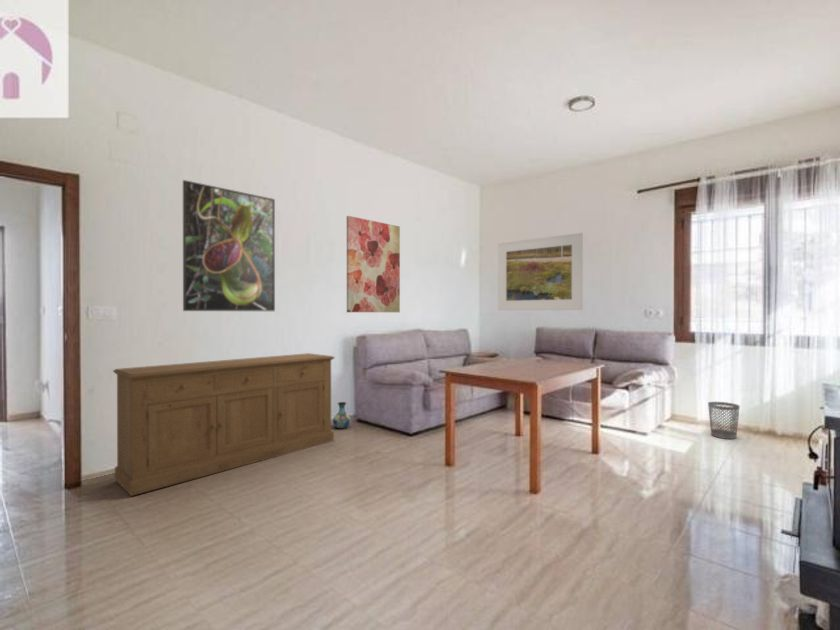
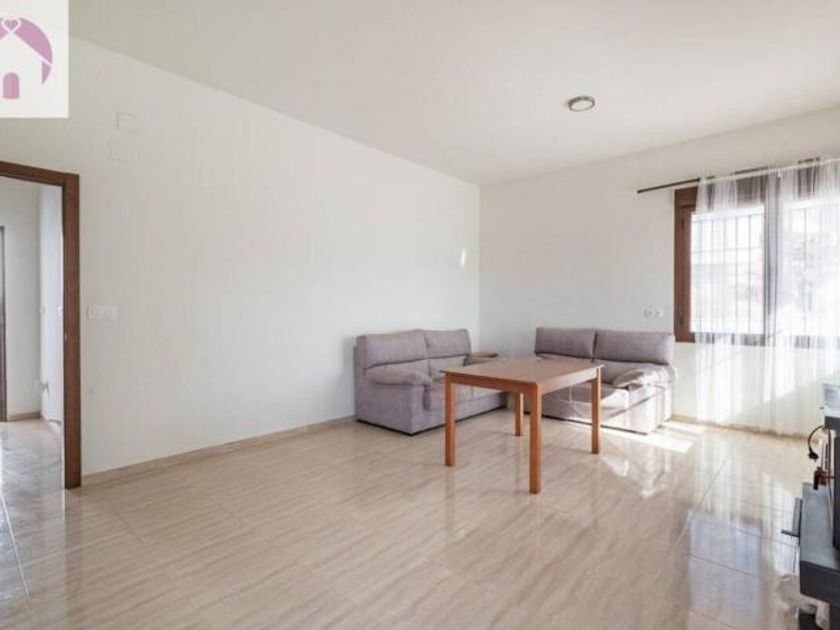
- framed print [497,232,584,311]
- sideboard [112,352,336,497]
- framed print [182,179,276,312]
- wastebasket [707,401,741,440]
- wall art [346,215,401,313]
- vase [332,401,351,430]
